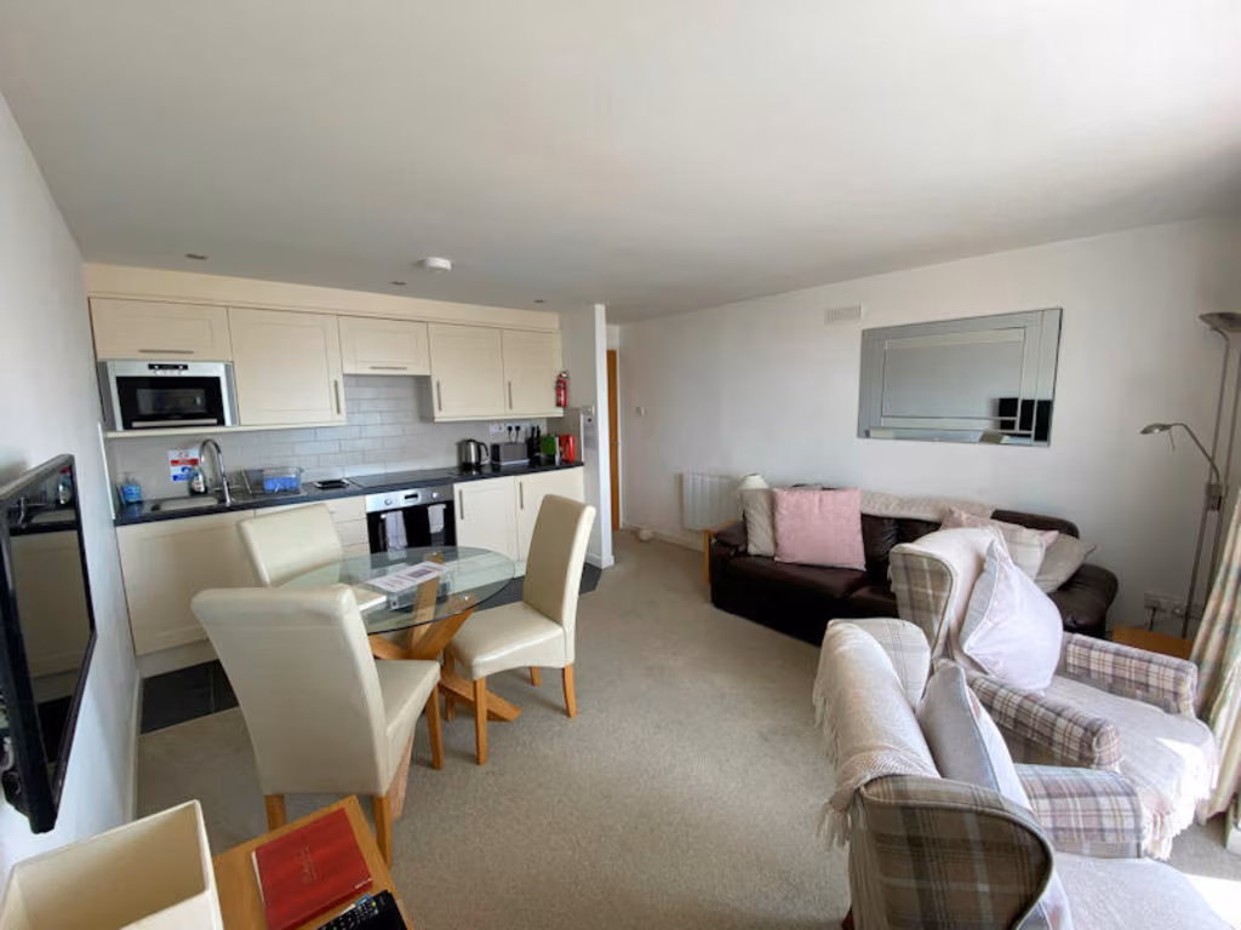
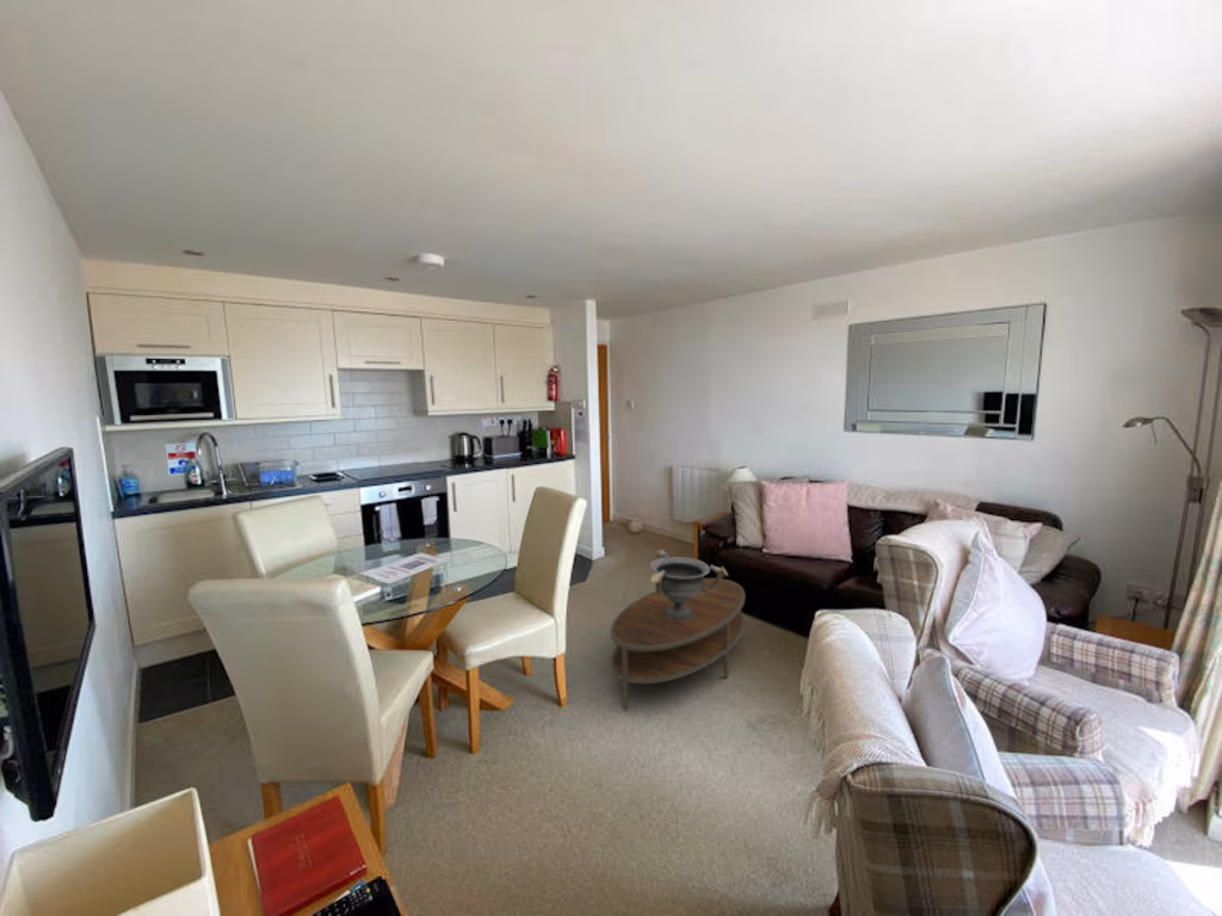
+ decorative bowl [649,549,729,620]
+ coffee table [610,577,746,711]
